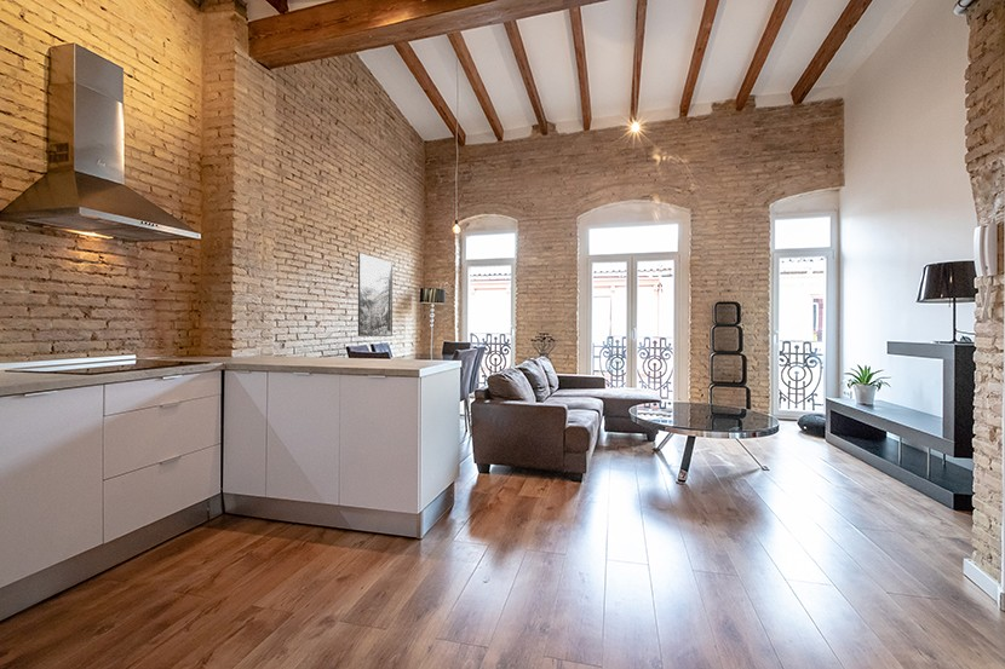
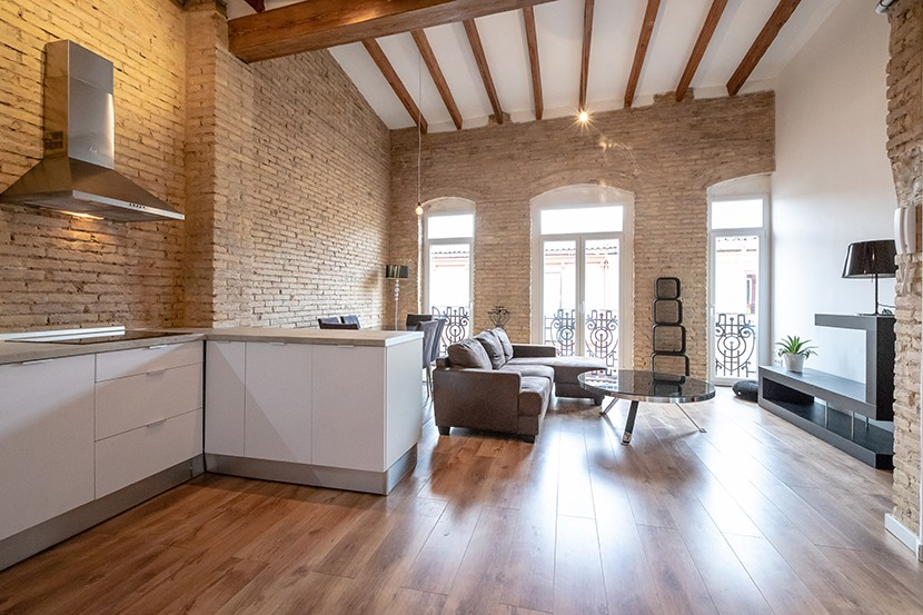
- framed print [357,252,394,338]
